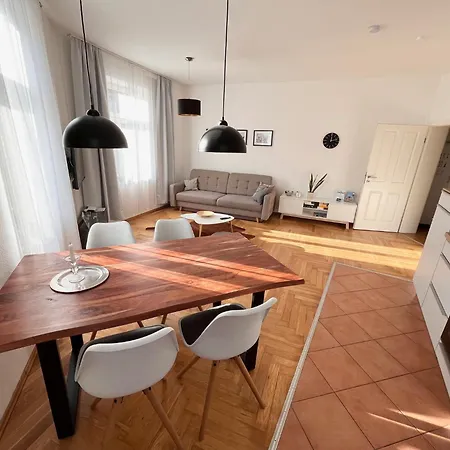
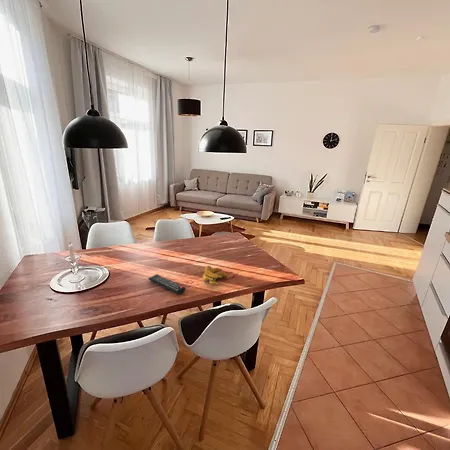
+ banana [202,265,228,286]
+ remote control [148,273,186,296]
